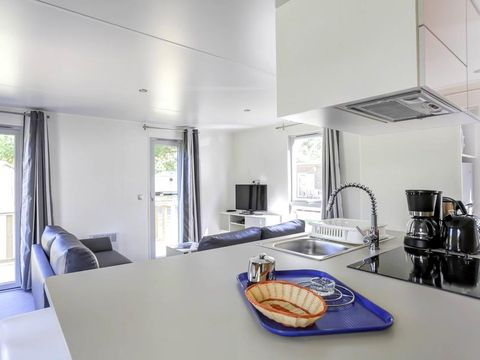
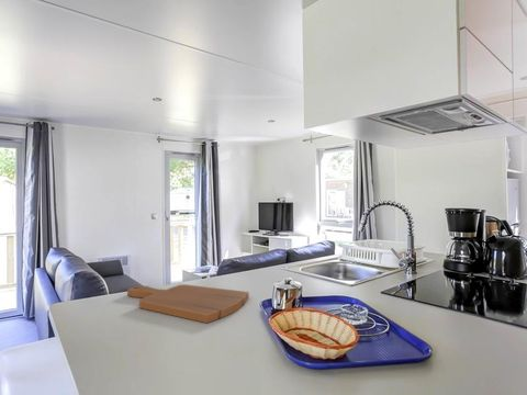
+ cutting board [126,283,250,324]
